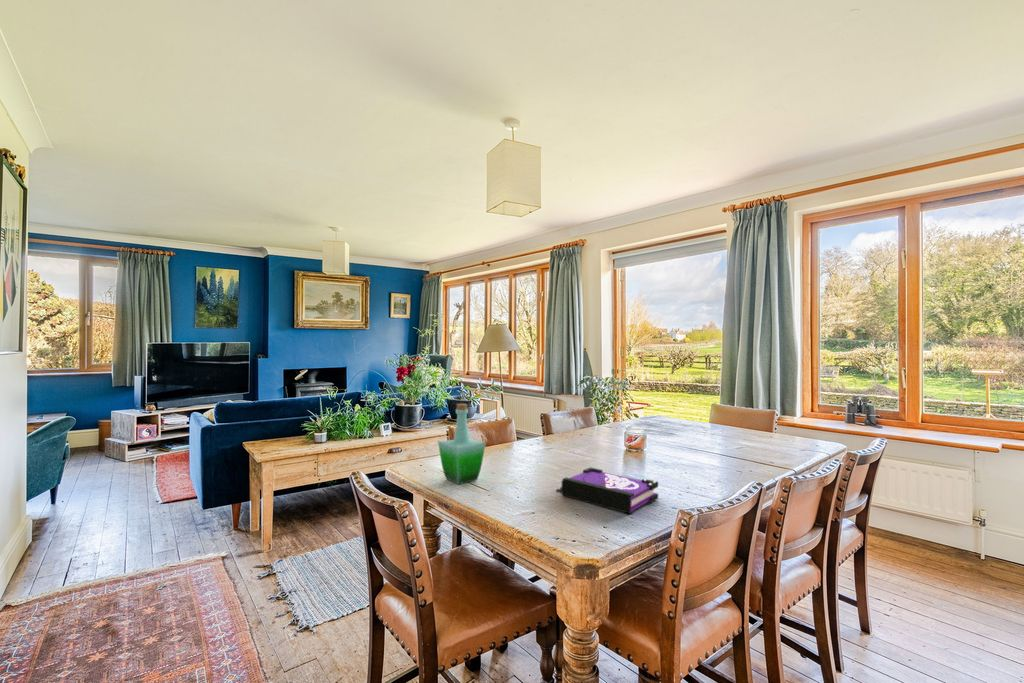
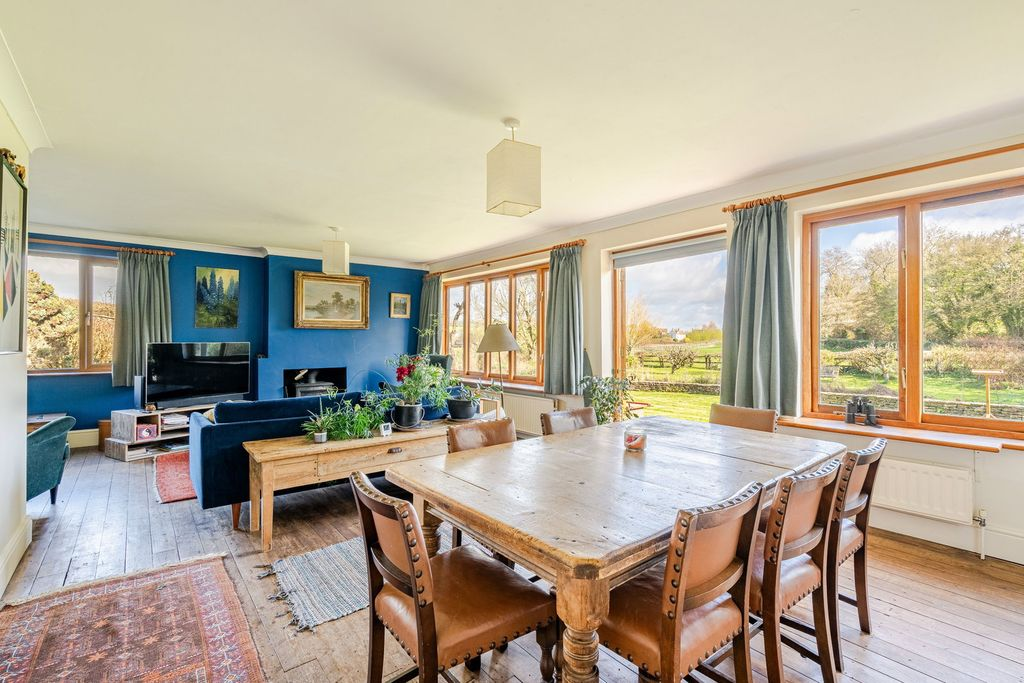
- bottle [437,403,487,485]
- board game [555,466,659,515]
